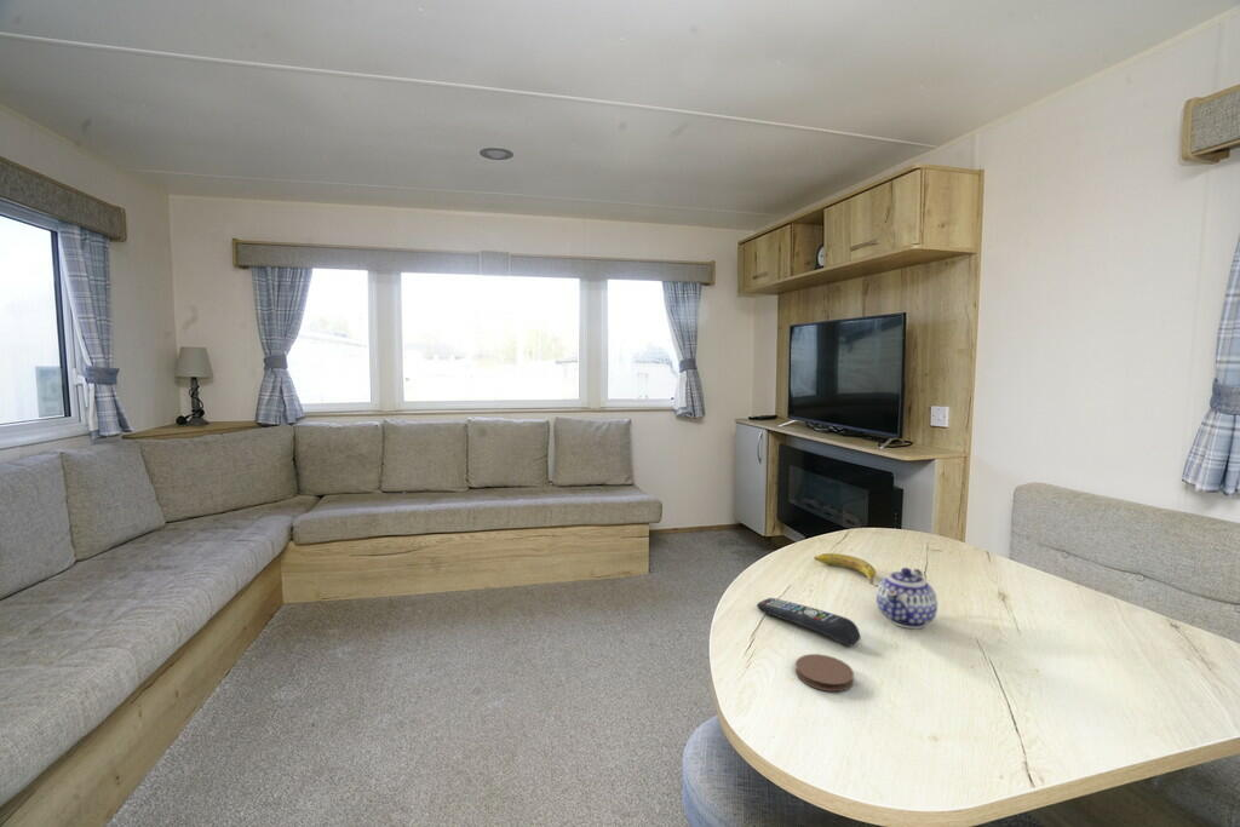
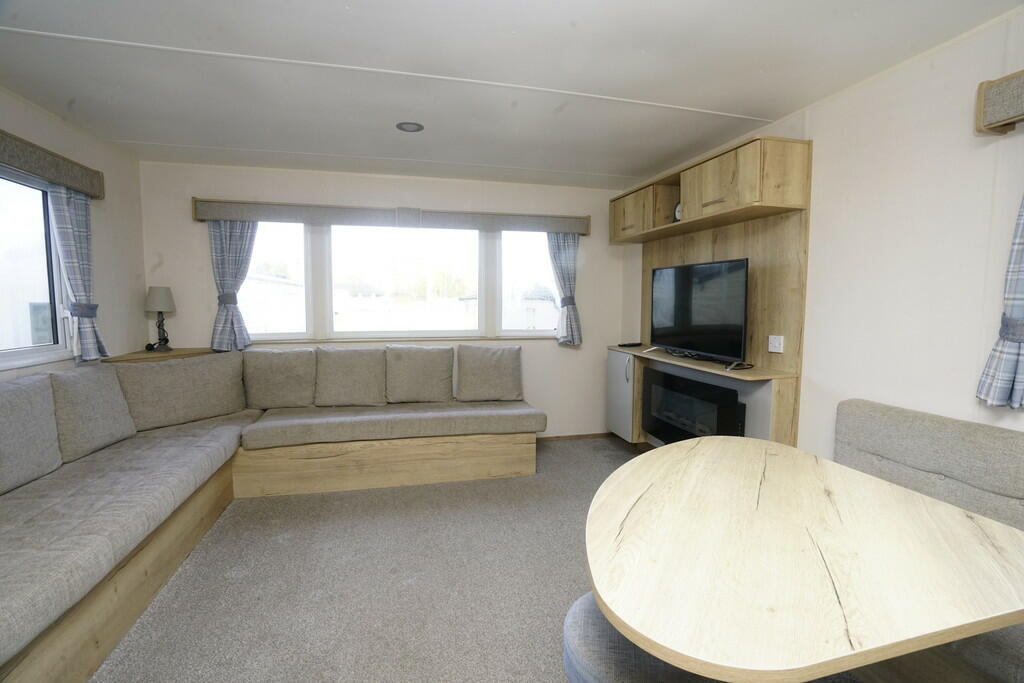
- teapot [876,567,938,630]
- remote control [756,597,861,648]
- fruit [813,552,879,588]
- coaster [794,653,855,693]
